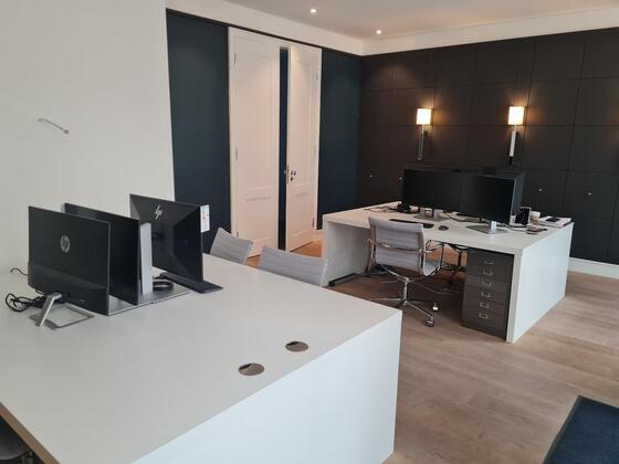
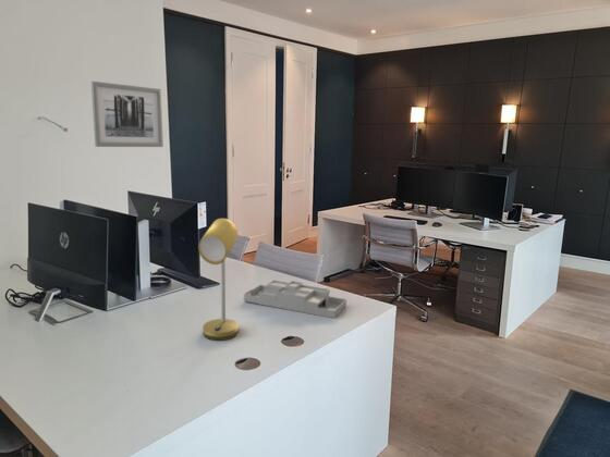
+ desk organizer [243,279,347,319]
+ desk lamp [197,218,240,342]
+ wall art [90,81,164,148]
